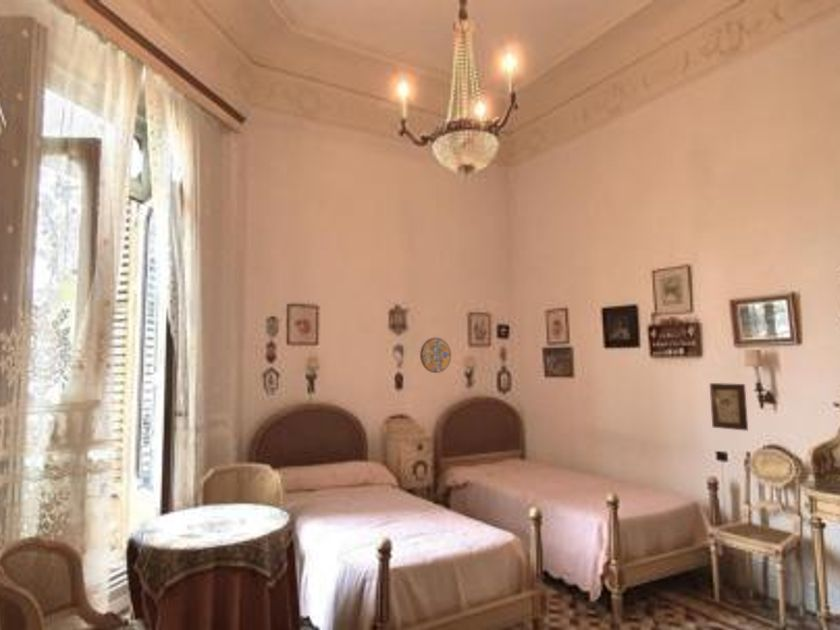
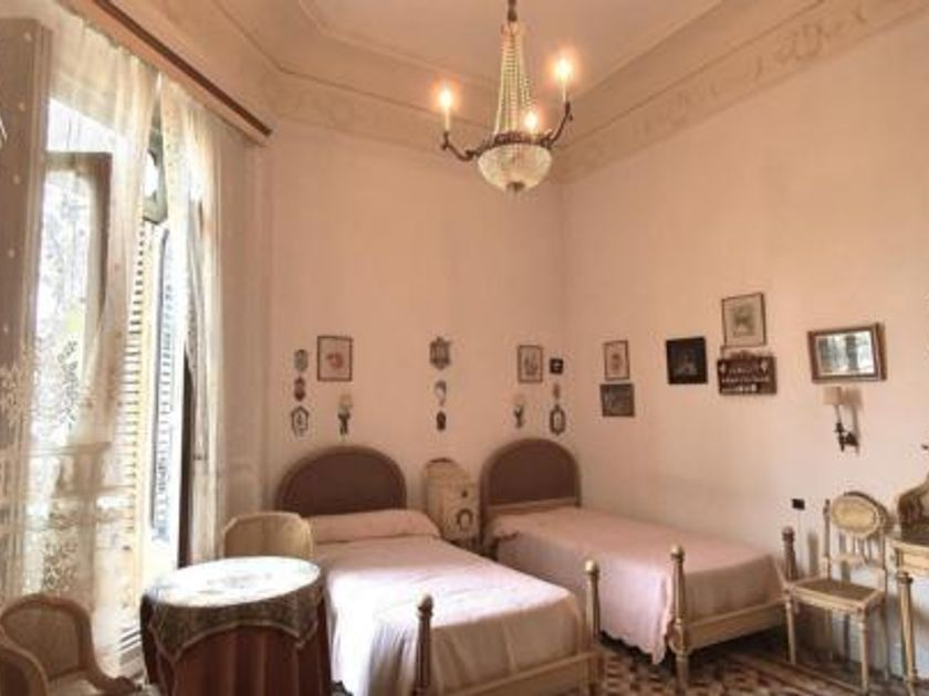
- manhole cover [419,337,452,374]
- religious icon [709,382,749,432]
